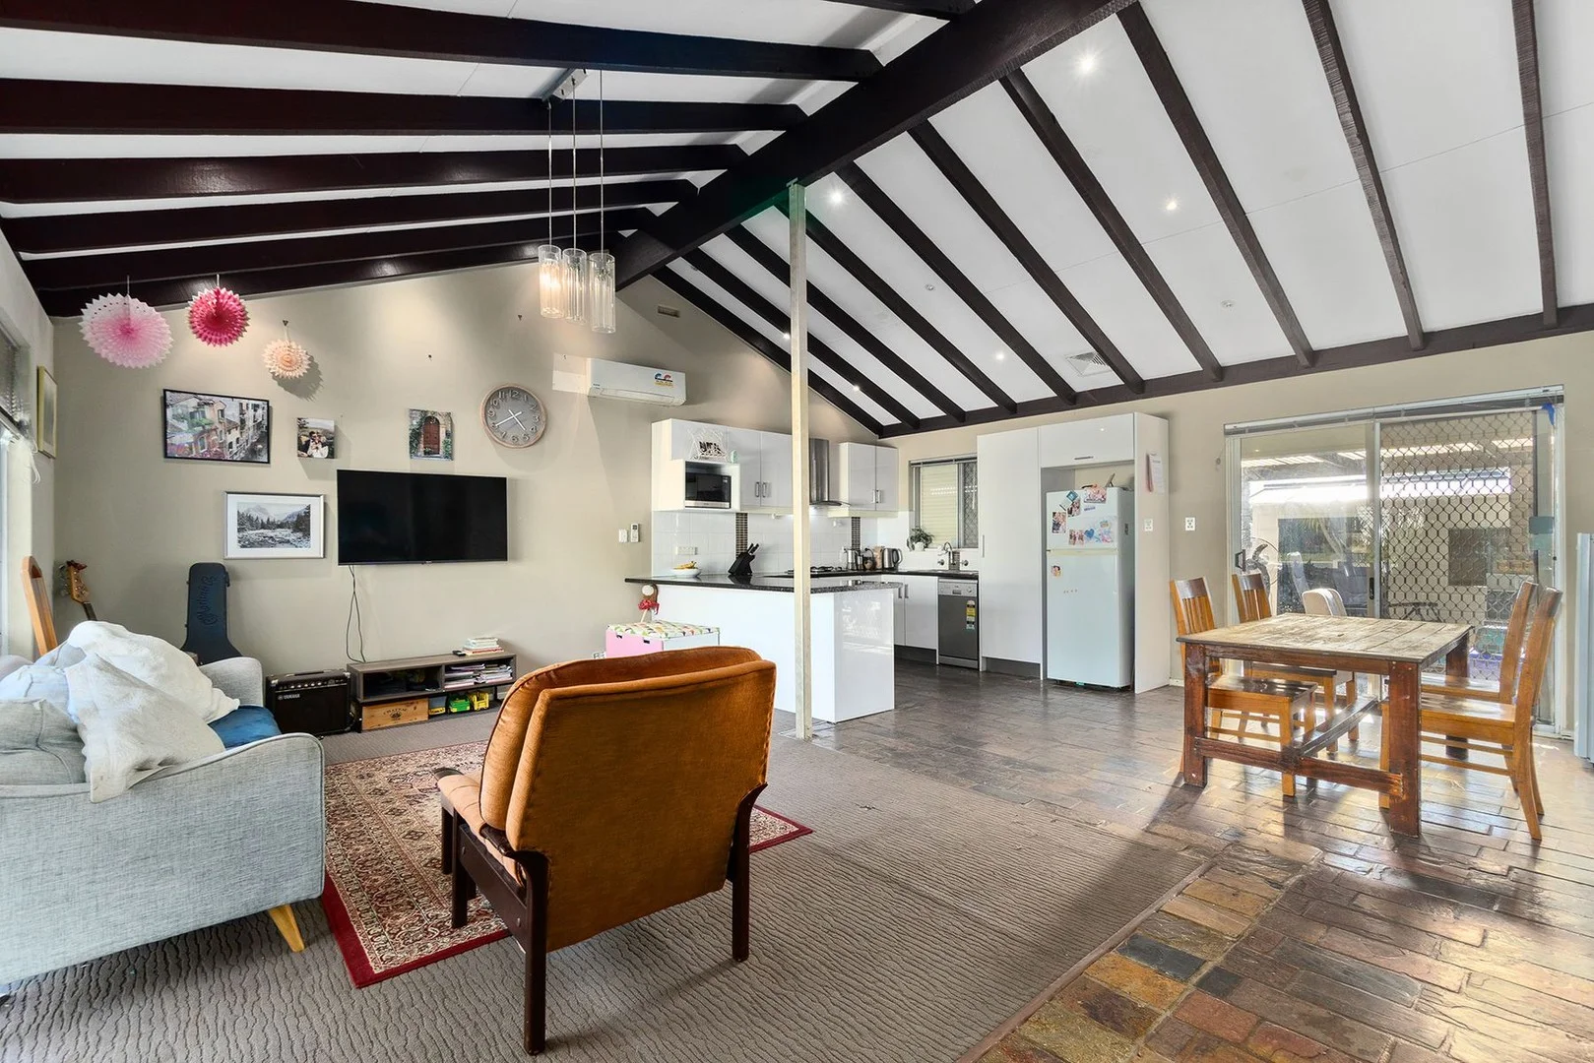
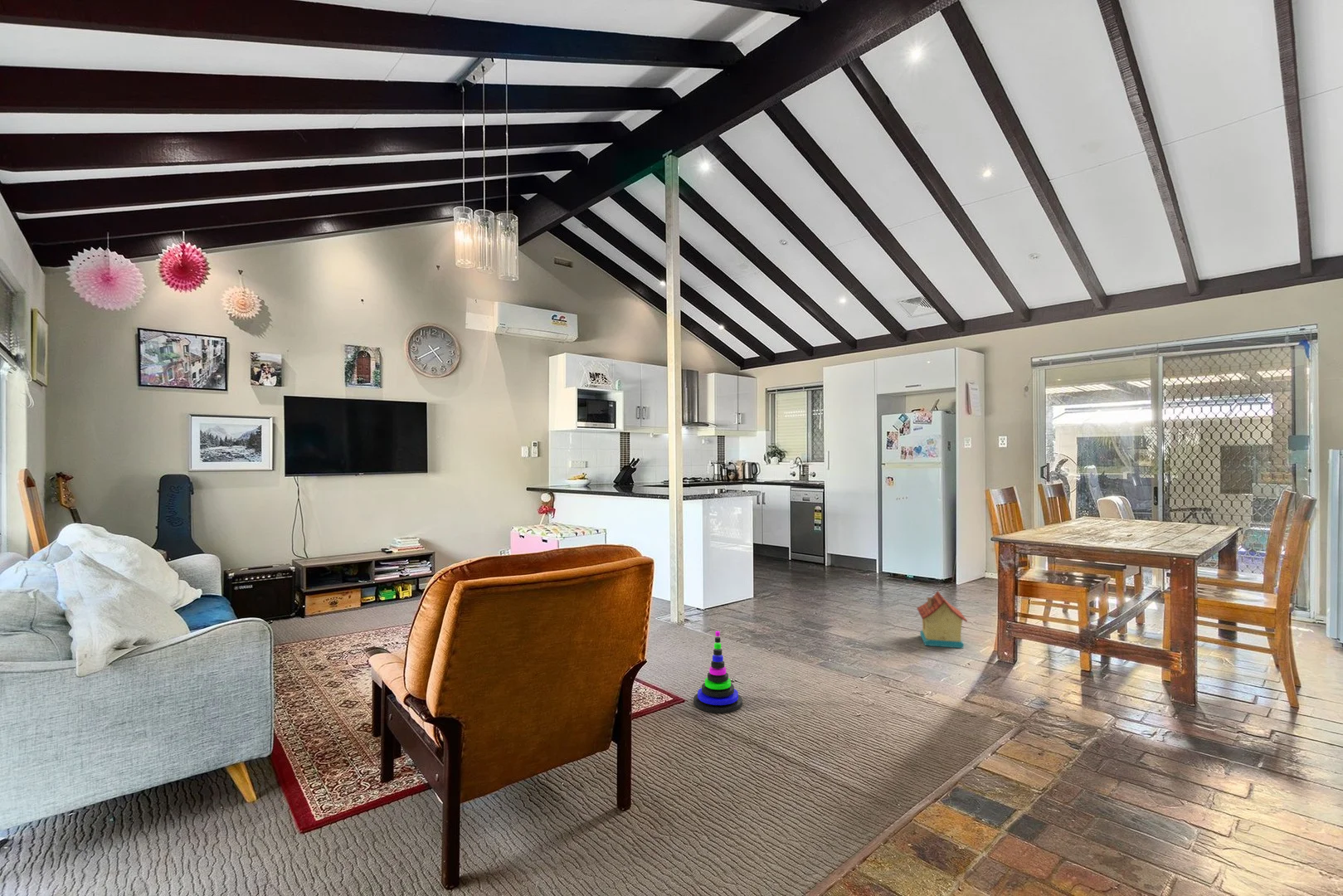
+ stacking toy [693,631,743,714]
+ toy house [916,590,968,649]
